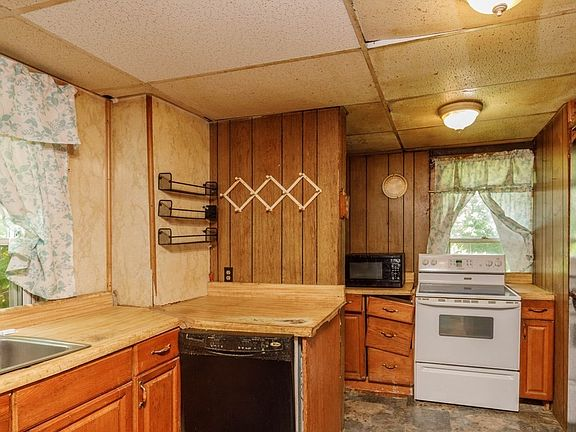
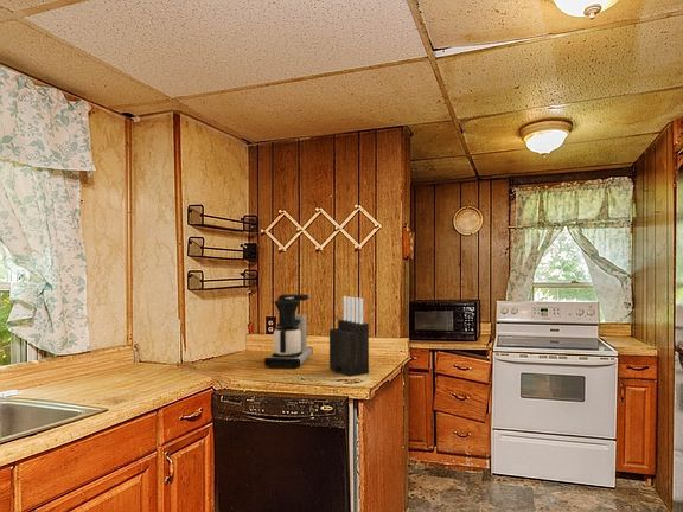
+ knife block [328,295,370,378]
+ coffee maker [263,293,314,370]
